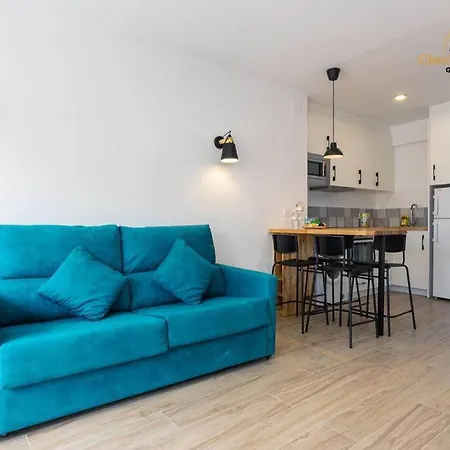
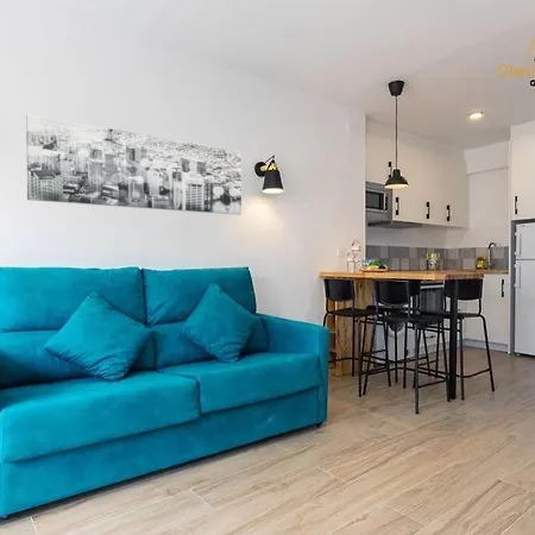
+ wall art [25,113,243,216]
